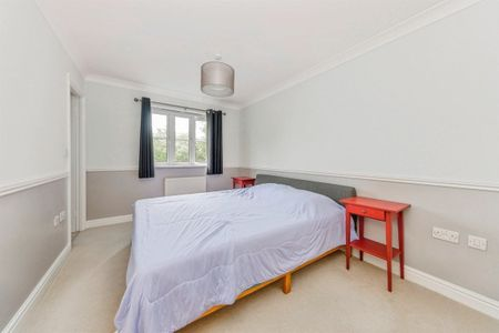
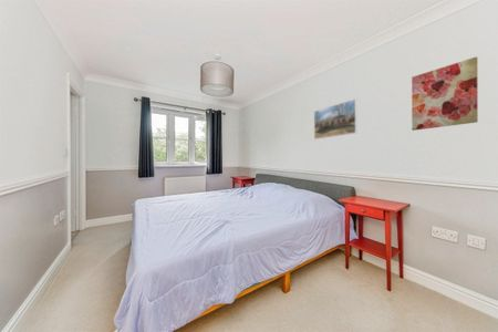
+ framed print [313,97,359,141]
+ wall art [411,55,479,132]
